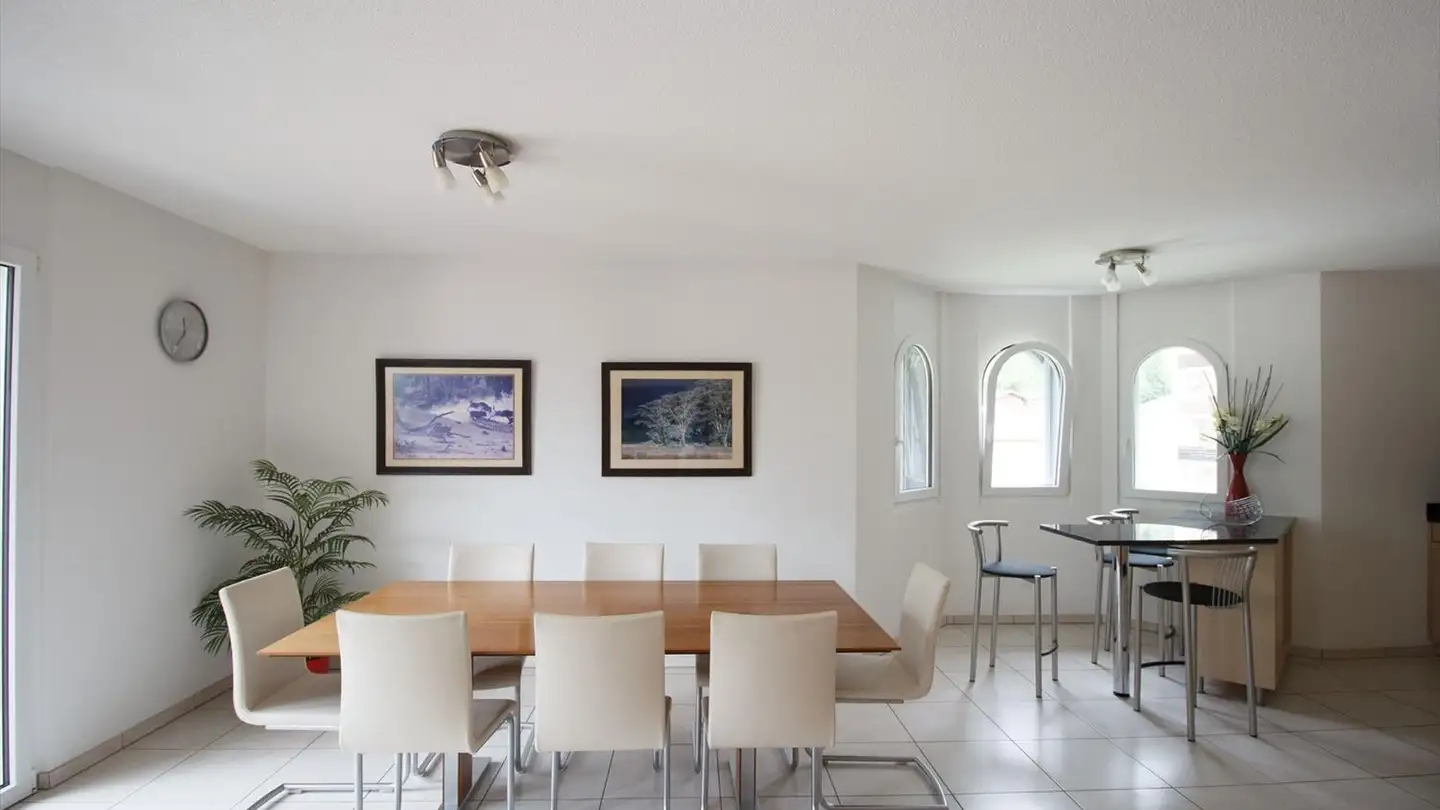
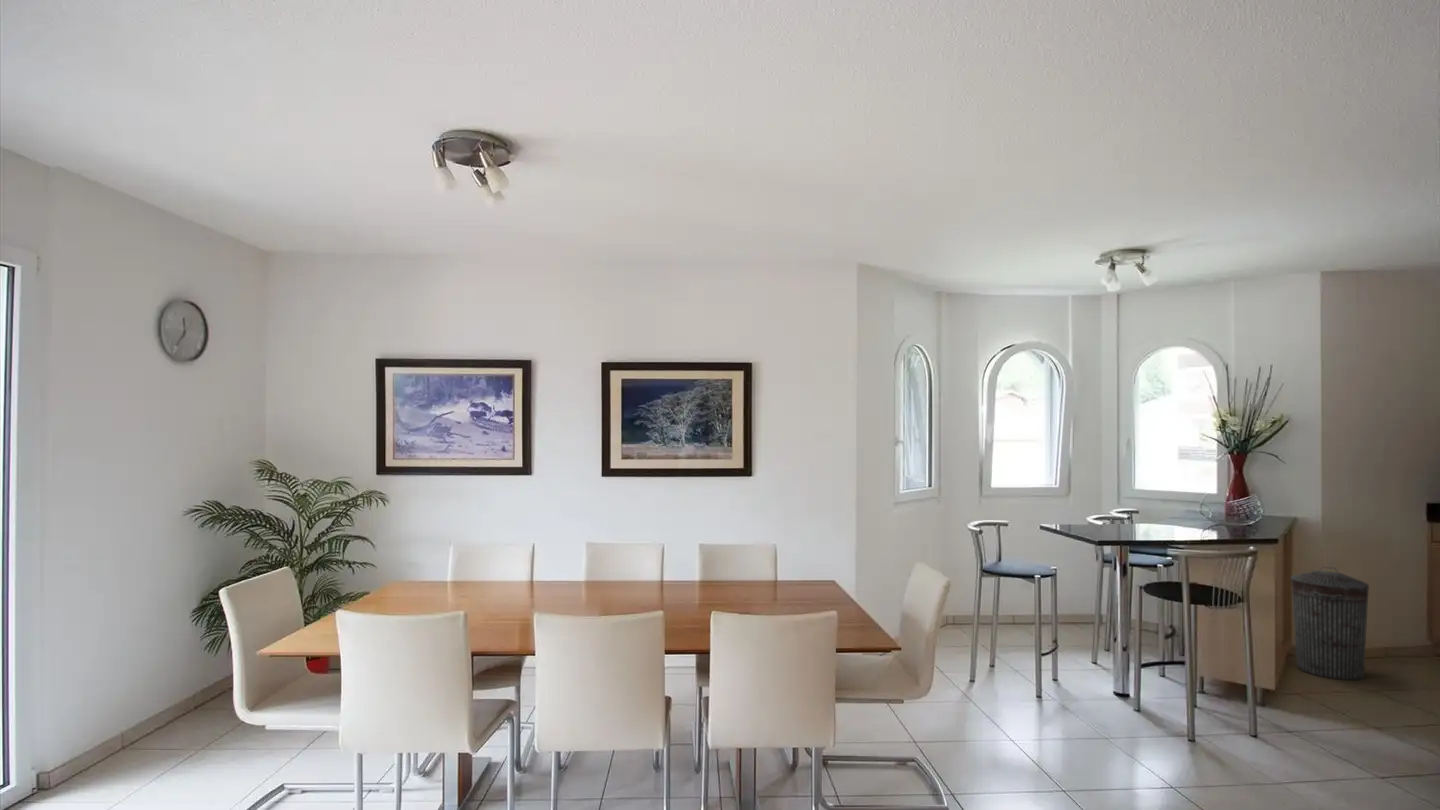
+ trash can [1290,566,1370,681]
